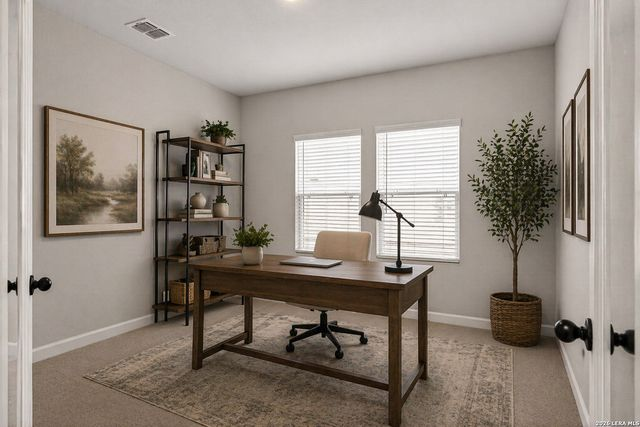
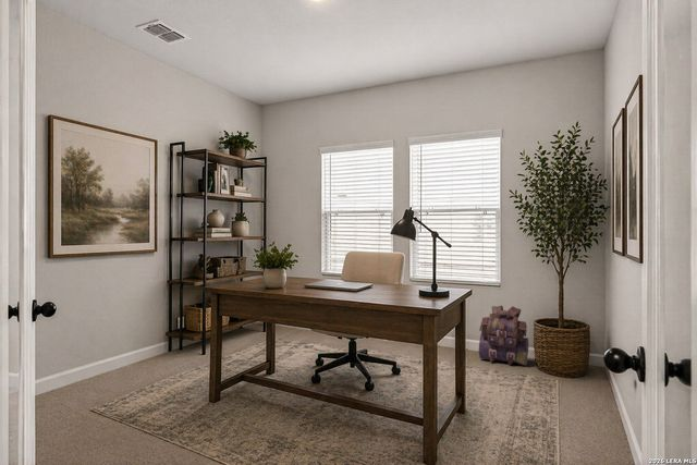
+ backpack [478,305,529,367]
